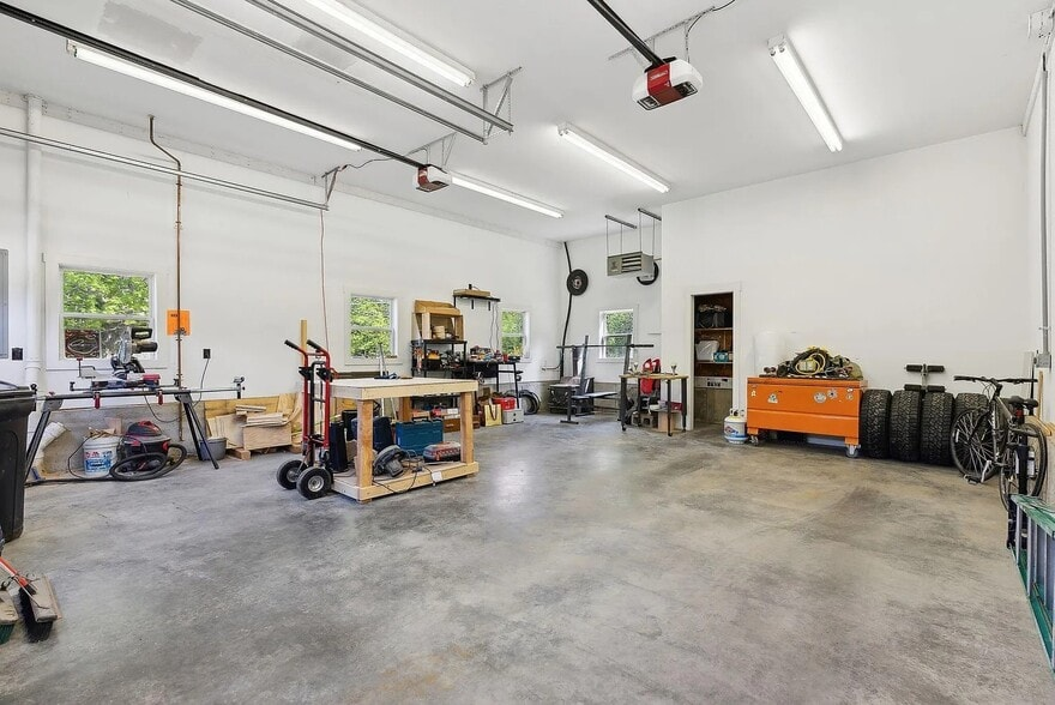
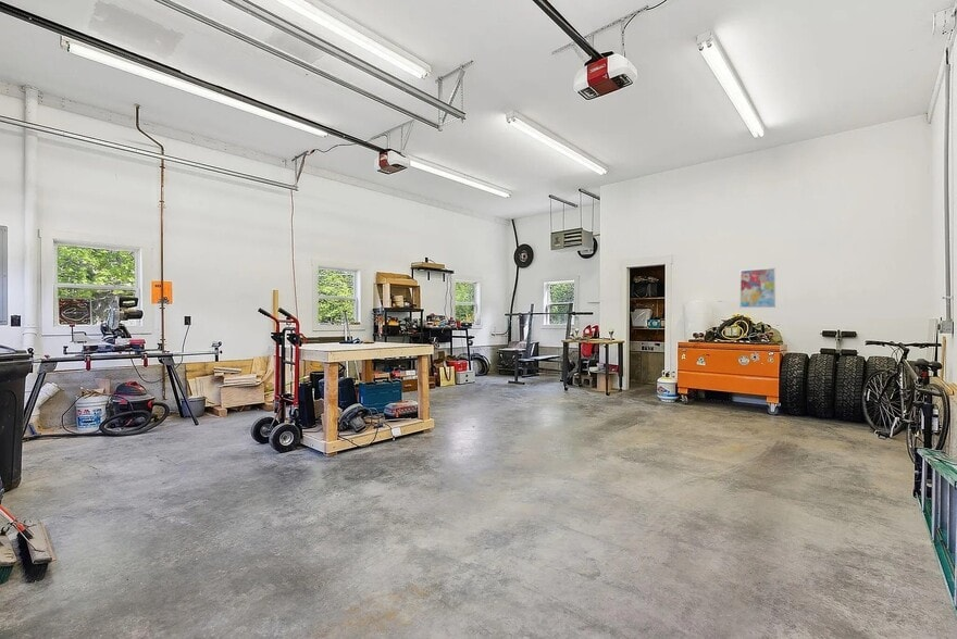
+ wall art [738,267,776,309]
